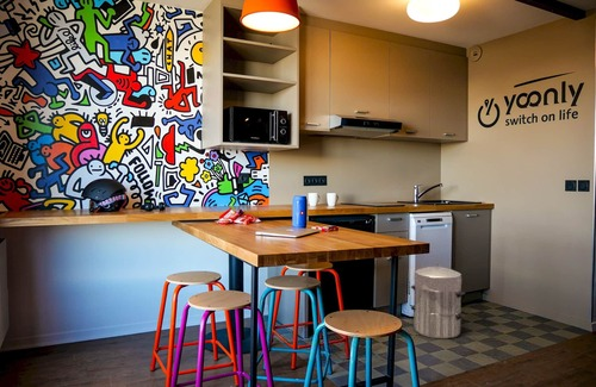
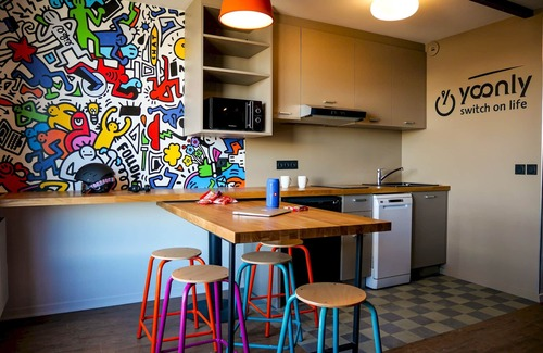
- waste bin [410,263,466,339]
